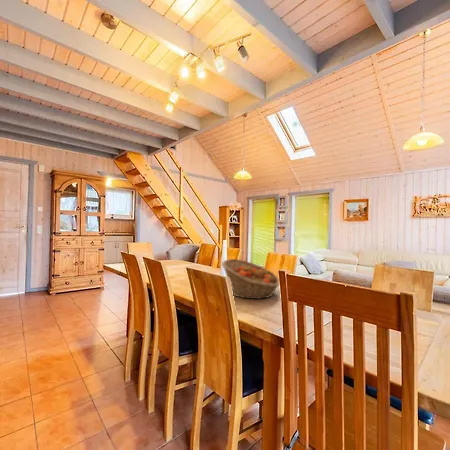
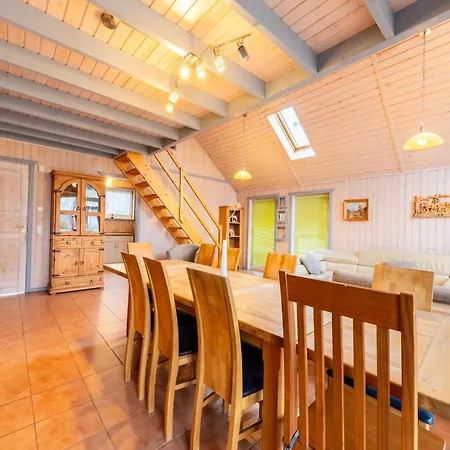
- fruit basket [221,258,280,300]
